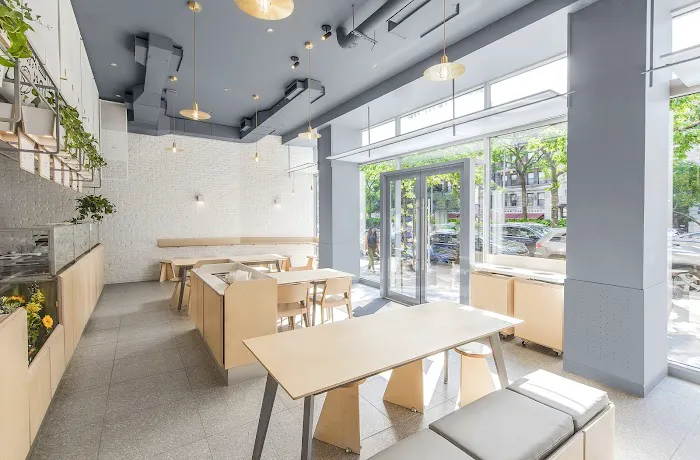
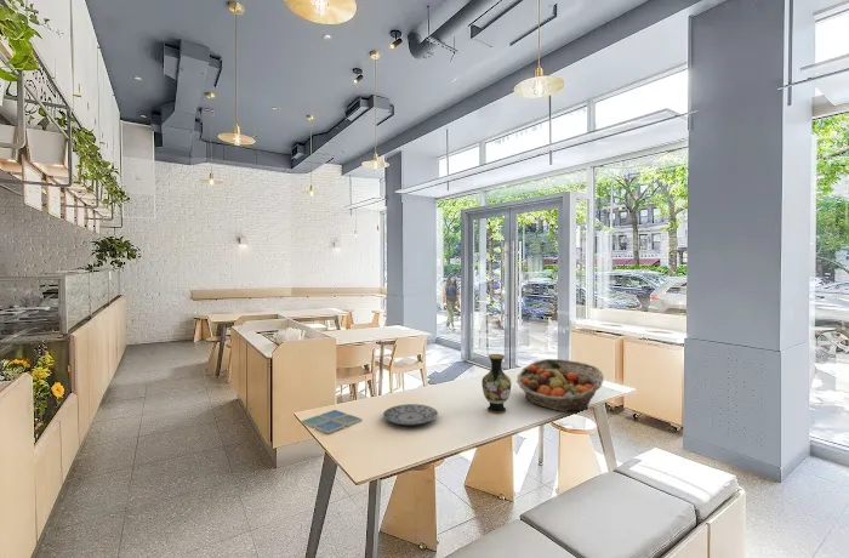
+ drink coaster [300,409,364,435]
+ fruit basket [515,358,605,412]
+ plate [382,403,439,426]
+ vase [480,353,512,415]
